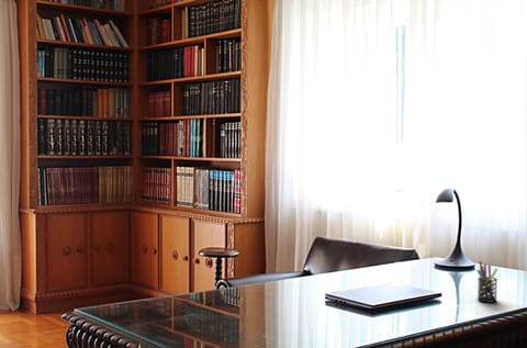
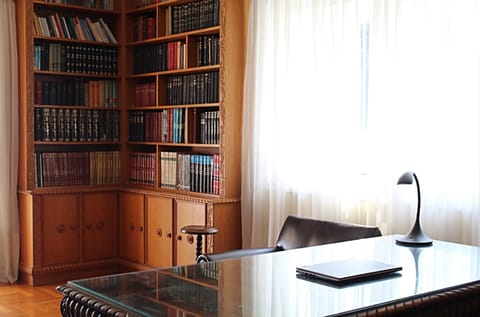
- pen holder [475,260,498,304]
